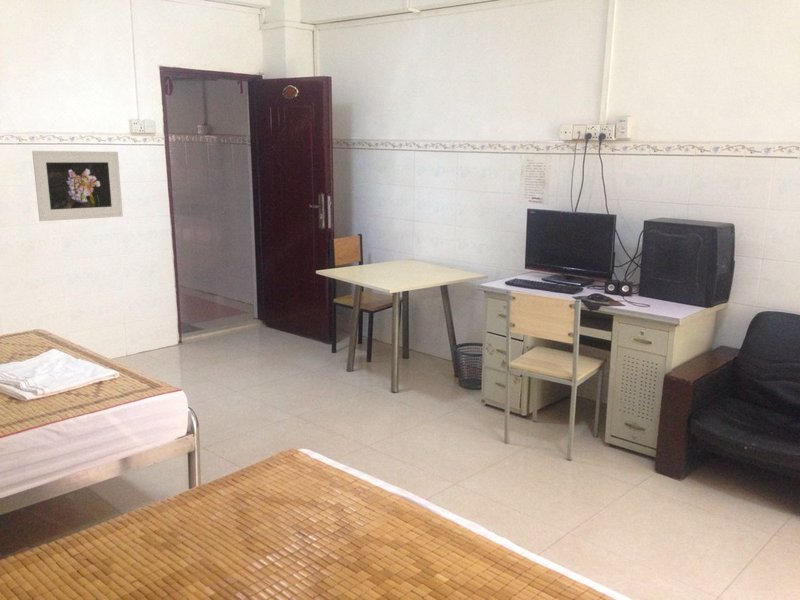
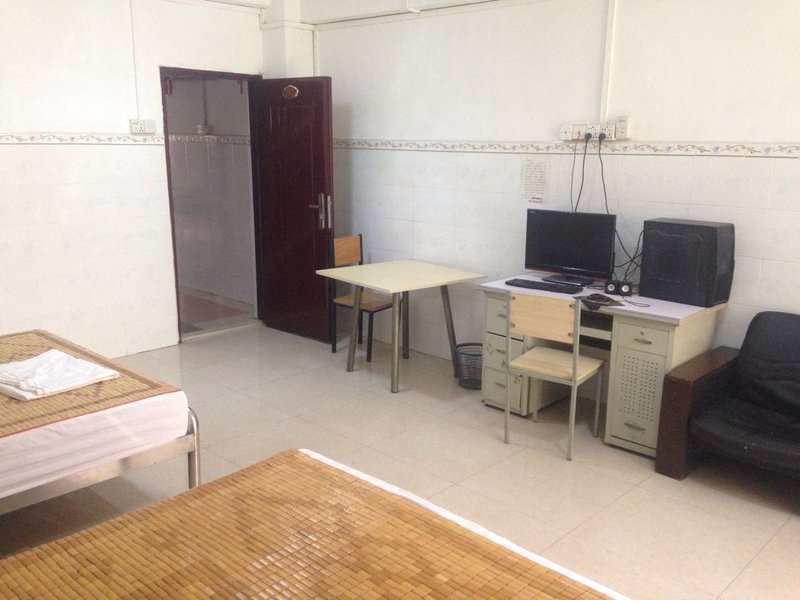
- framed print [31,150,124,222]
